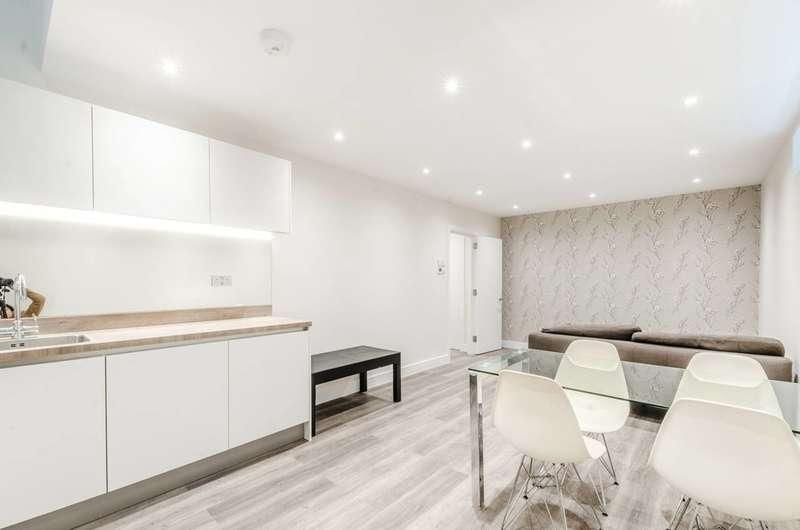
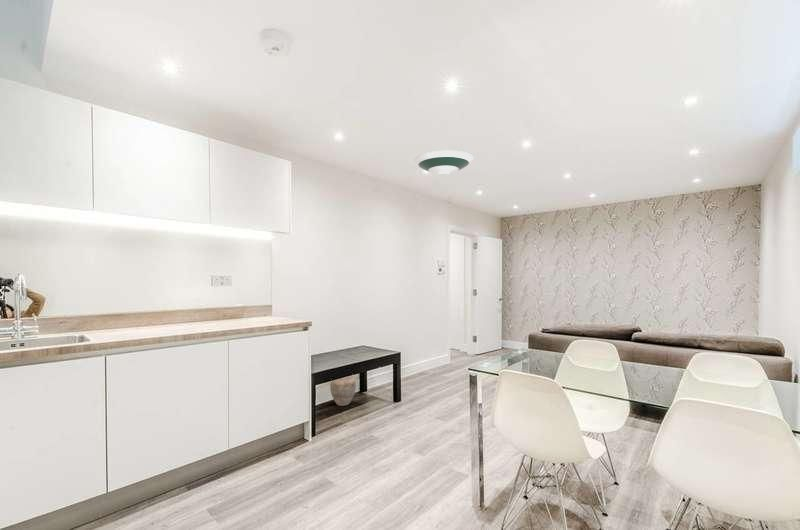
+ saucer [413,150,475,177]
+ vase [329,375,357,407]
